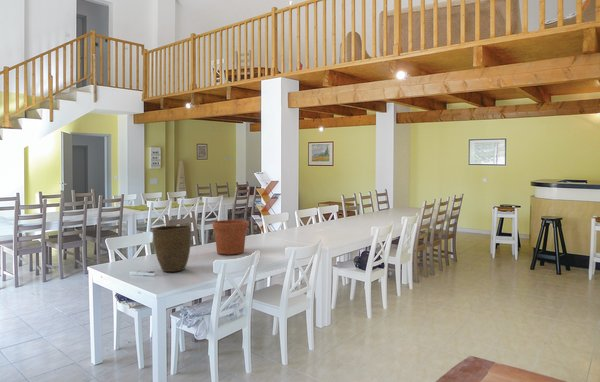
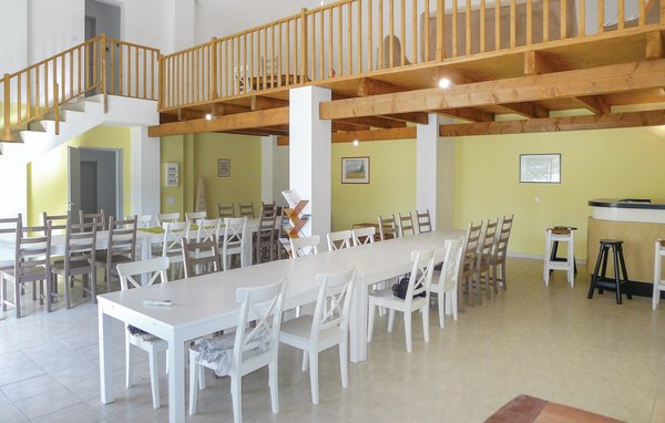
- flower pot [211,219,249,256]
- vase [152,224,192,273]
